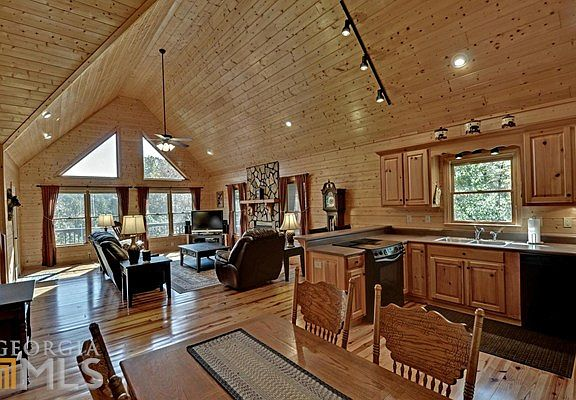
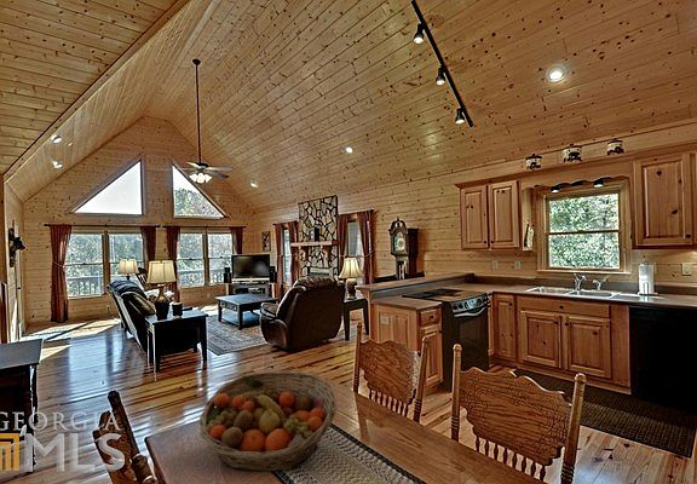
+ fruit basket [198,369,338,473]
